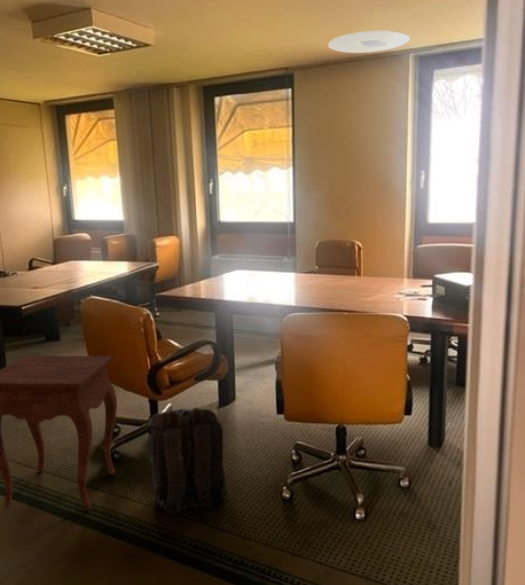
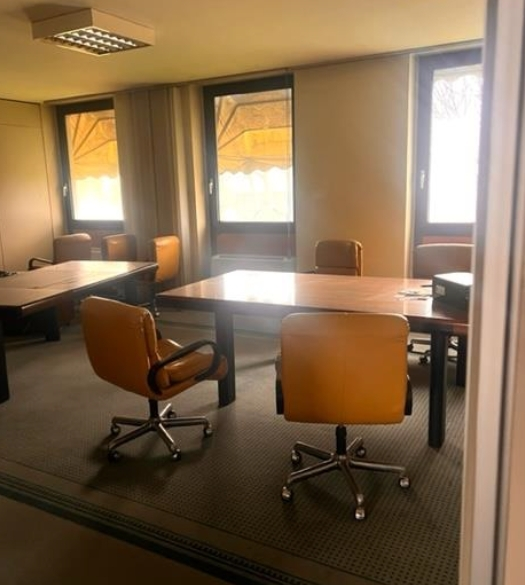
- backpack [145,406,229,515]
- ceiling light [327,30,411,54]
- side table [0,355,118,511]
